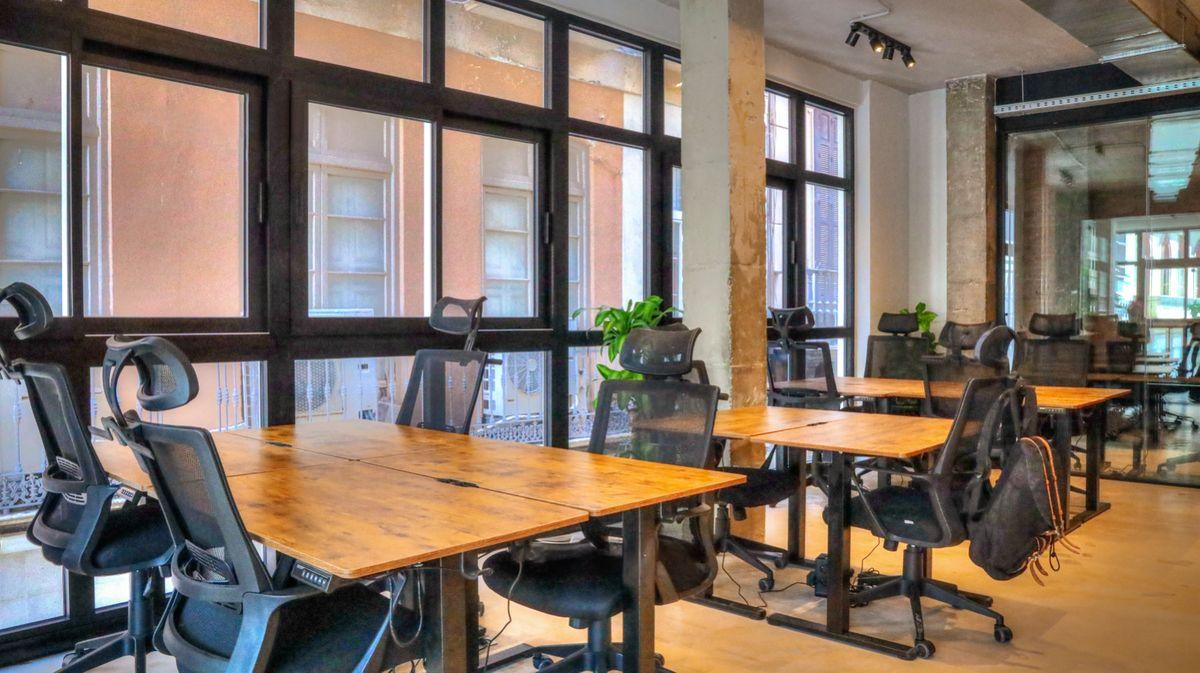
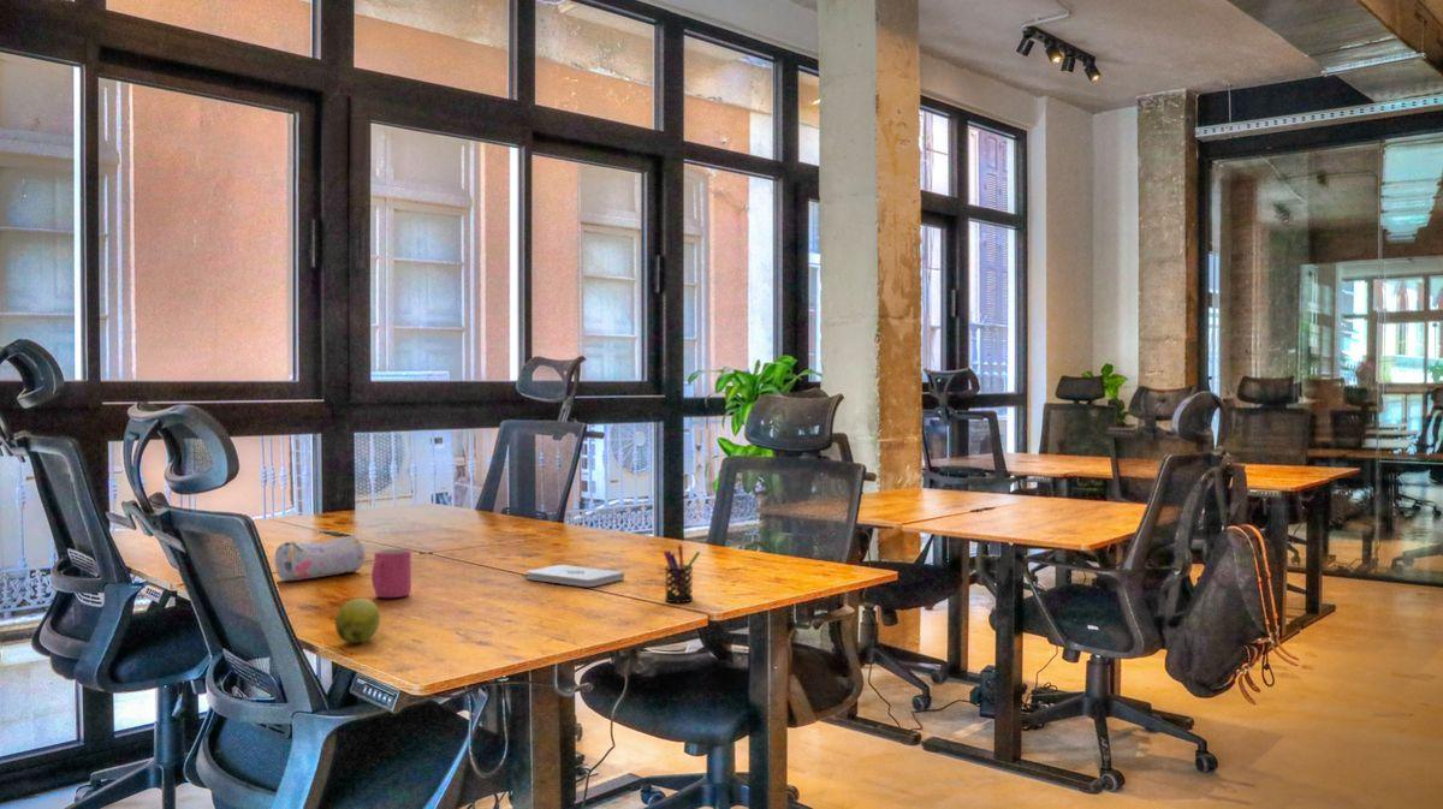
+ apple [334,597,381,644]
+ mug [370,548,412,599]
+ pen holder [663,543,701,603]
+ notepad [525,564,625,588]
+ pencil case [274,535,366,582]
